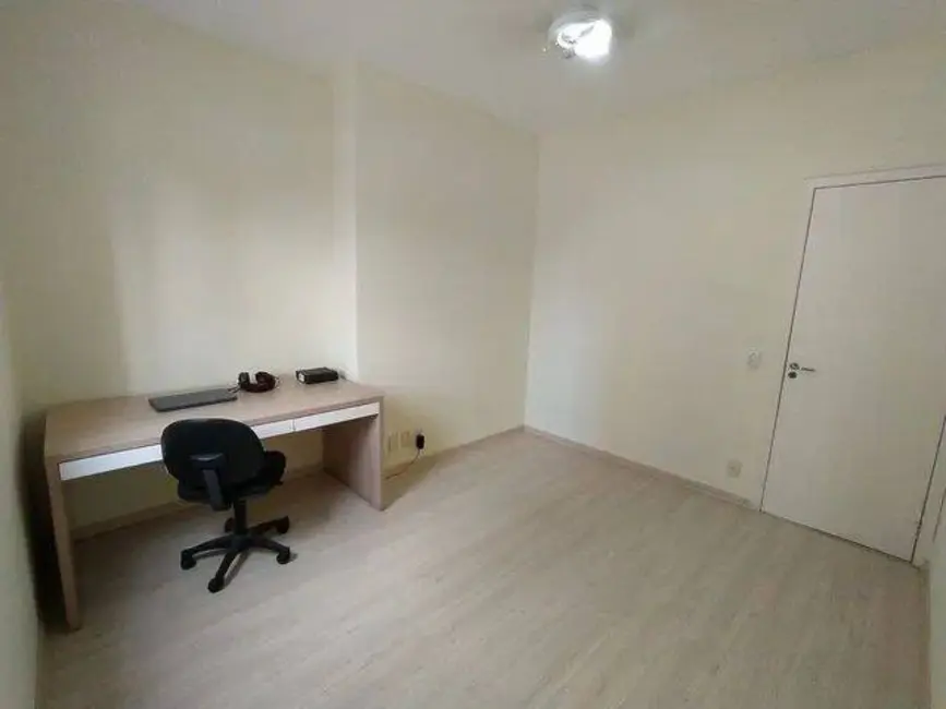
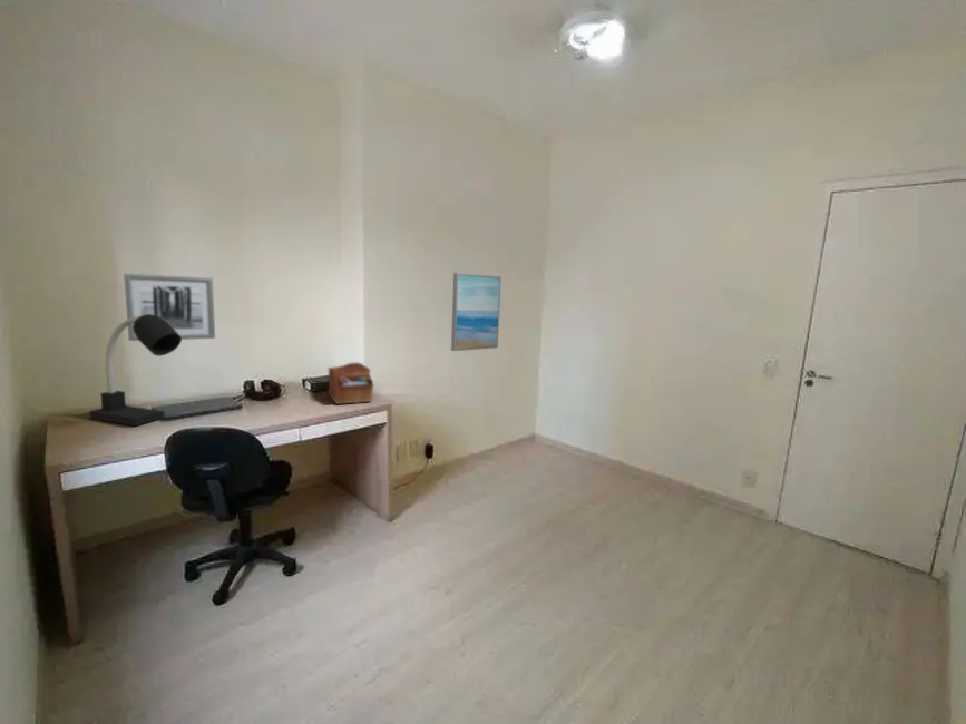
+ wall art [123,273,216,342]
+ sewing box [328,361,374,405]
+ wall art [450,272,502,352]
+ desk lamp [88,314,183,427]
